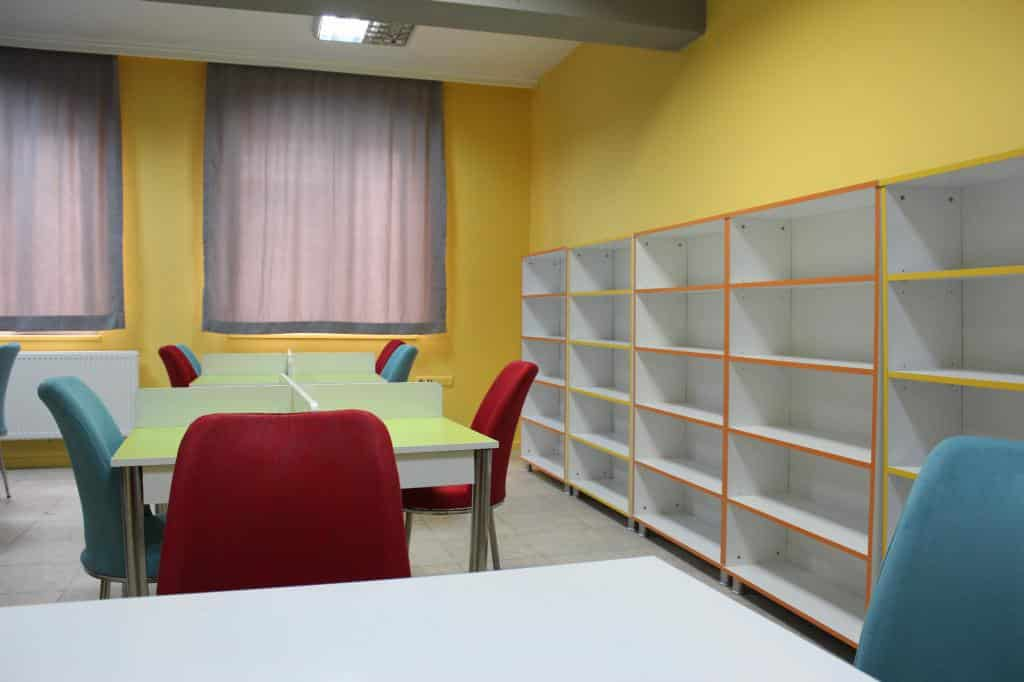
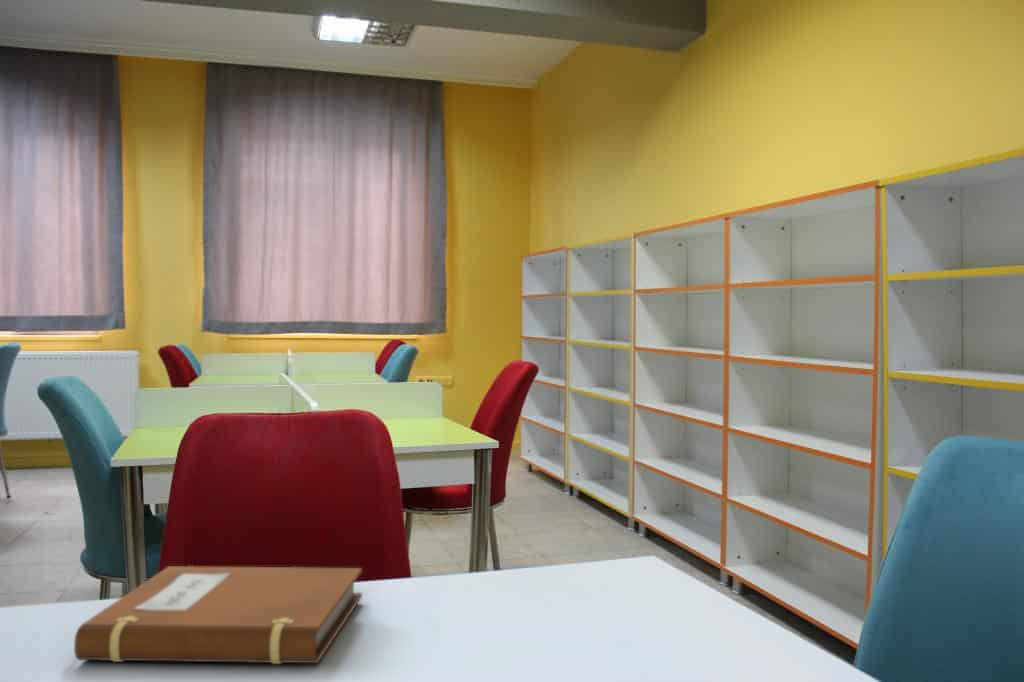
+ notebook [73,565,363,665]
